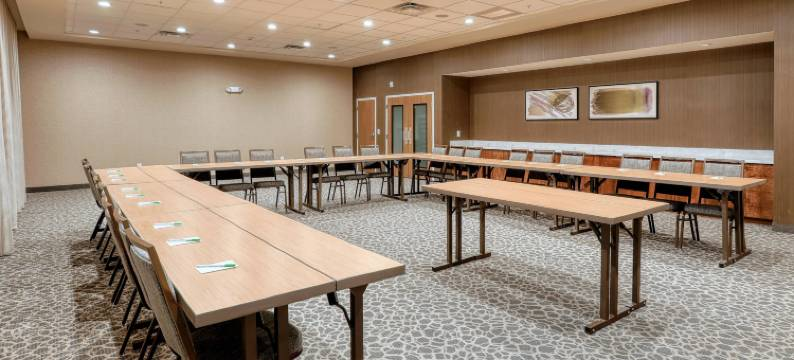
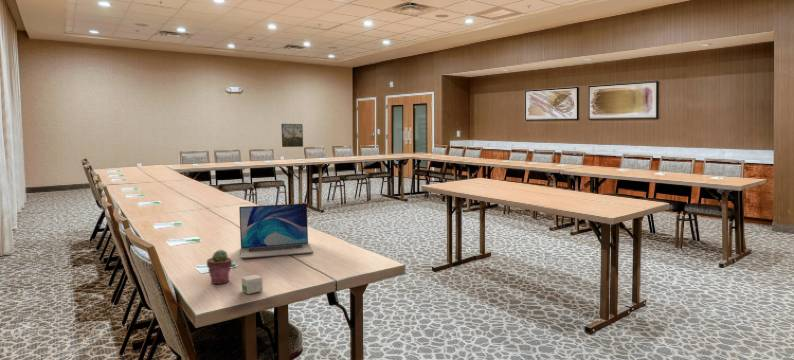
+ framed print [280,123,304,148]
+ potted succulent [206,249,233,285]
+ small box [241,274,264,295]
+ laptop [238,202,315,259]
